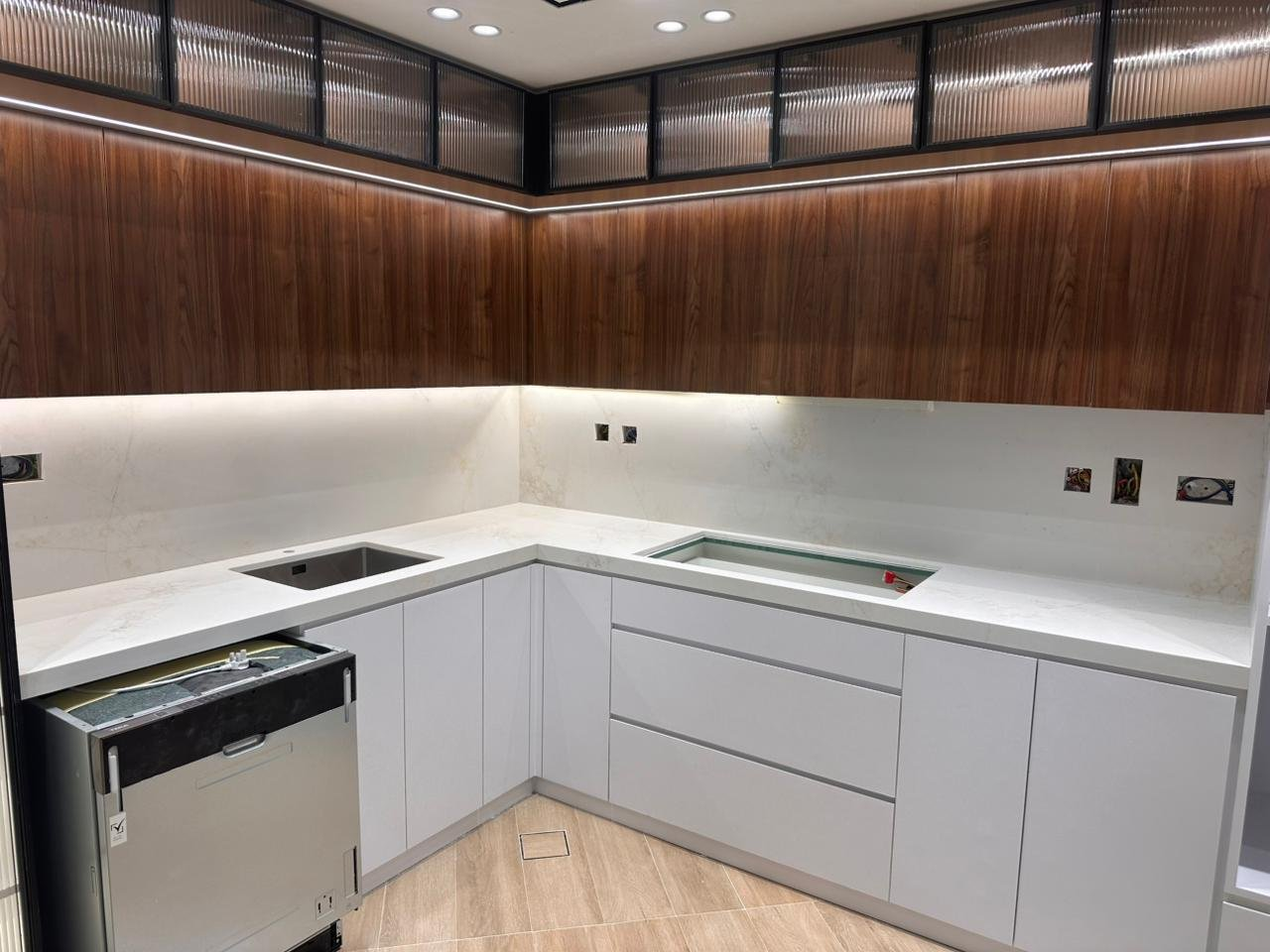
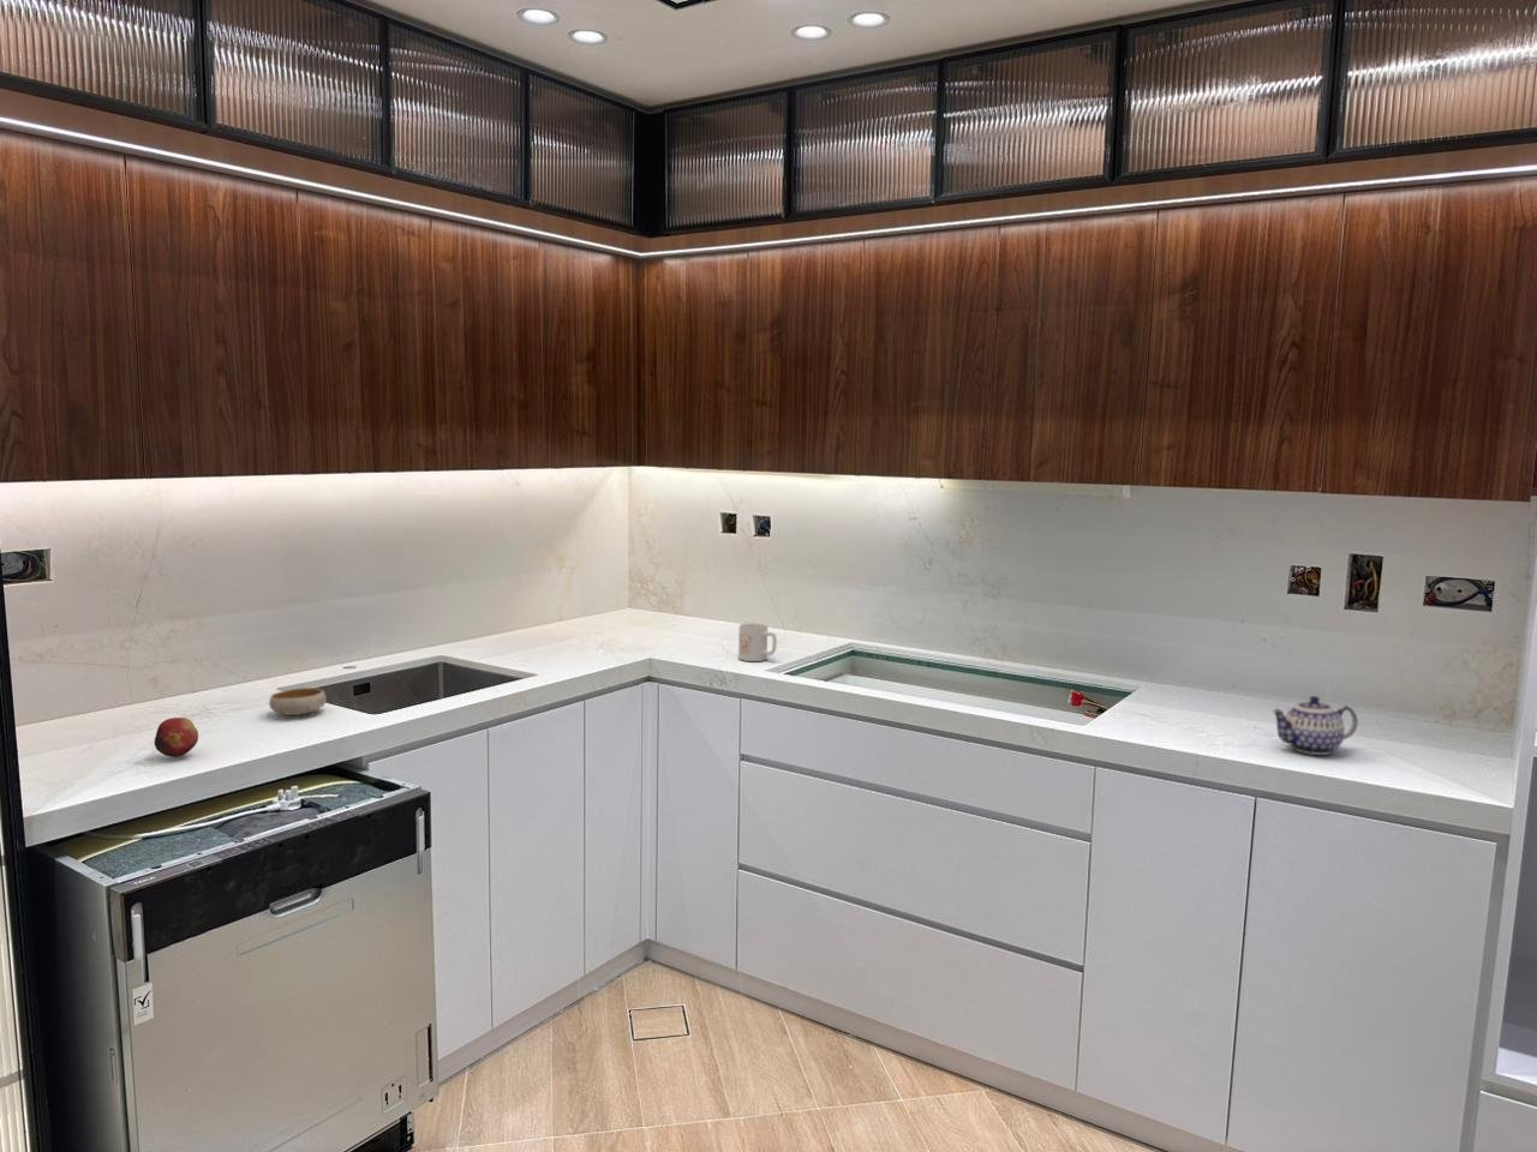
+ mug [737,622,778,662]
+ bowl [267,686,328,716]
+ teapot [1272,695,1358,756]
+ fruit [154,716,200,759]
